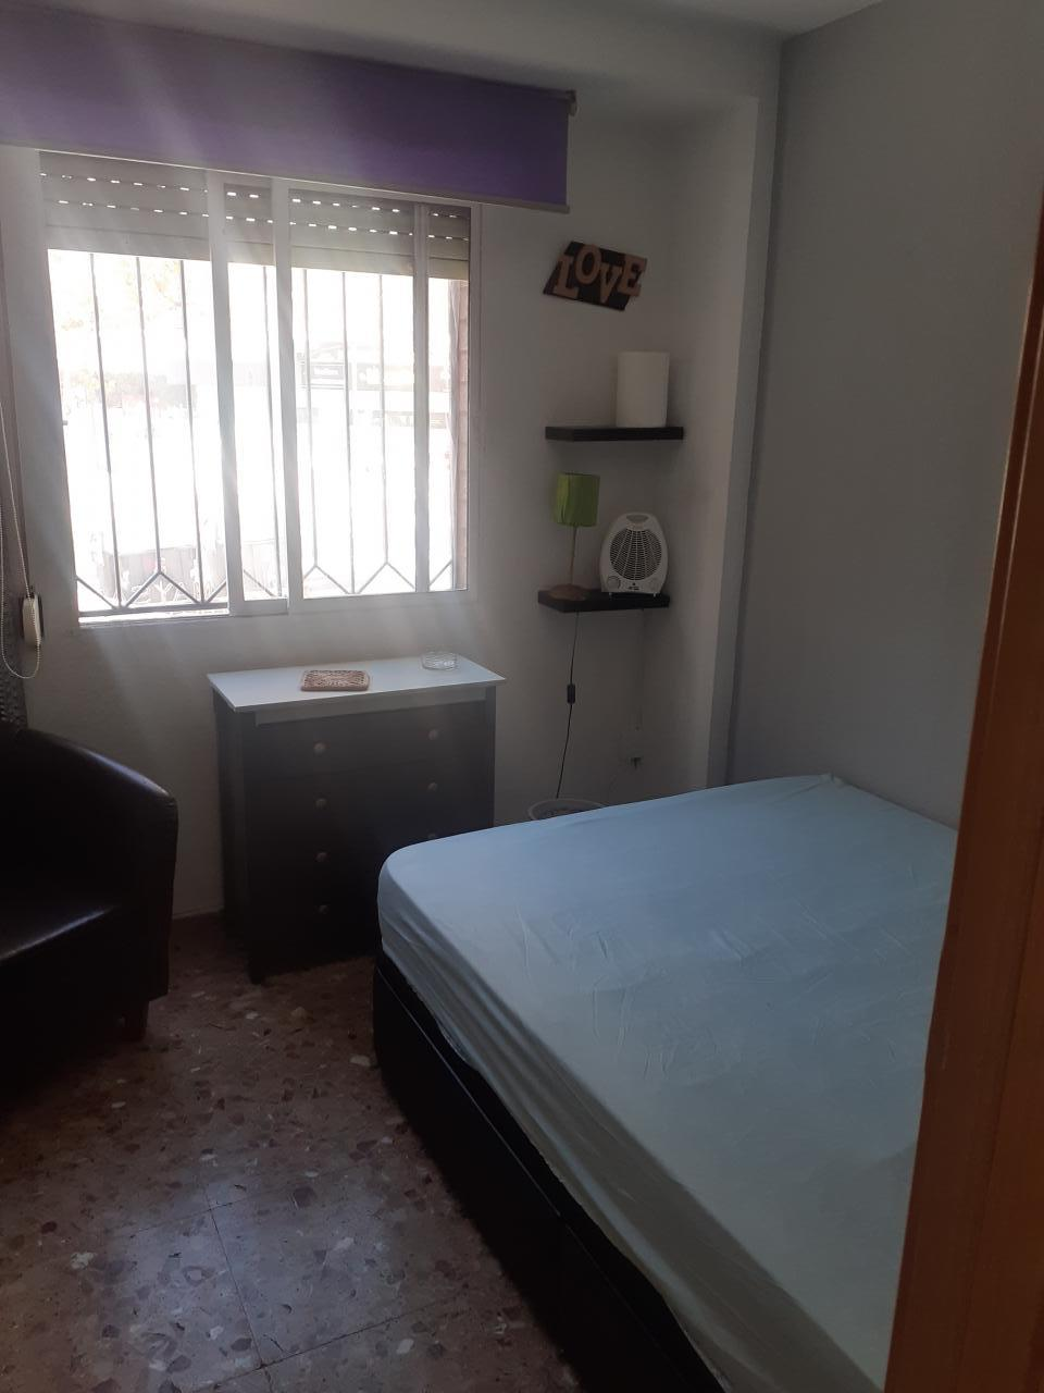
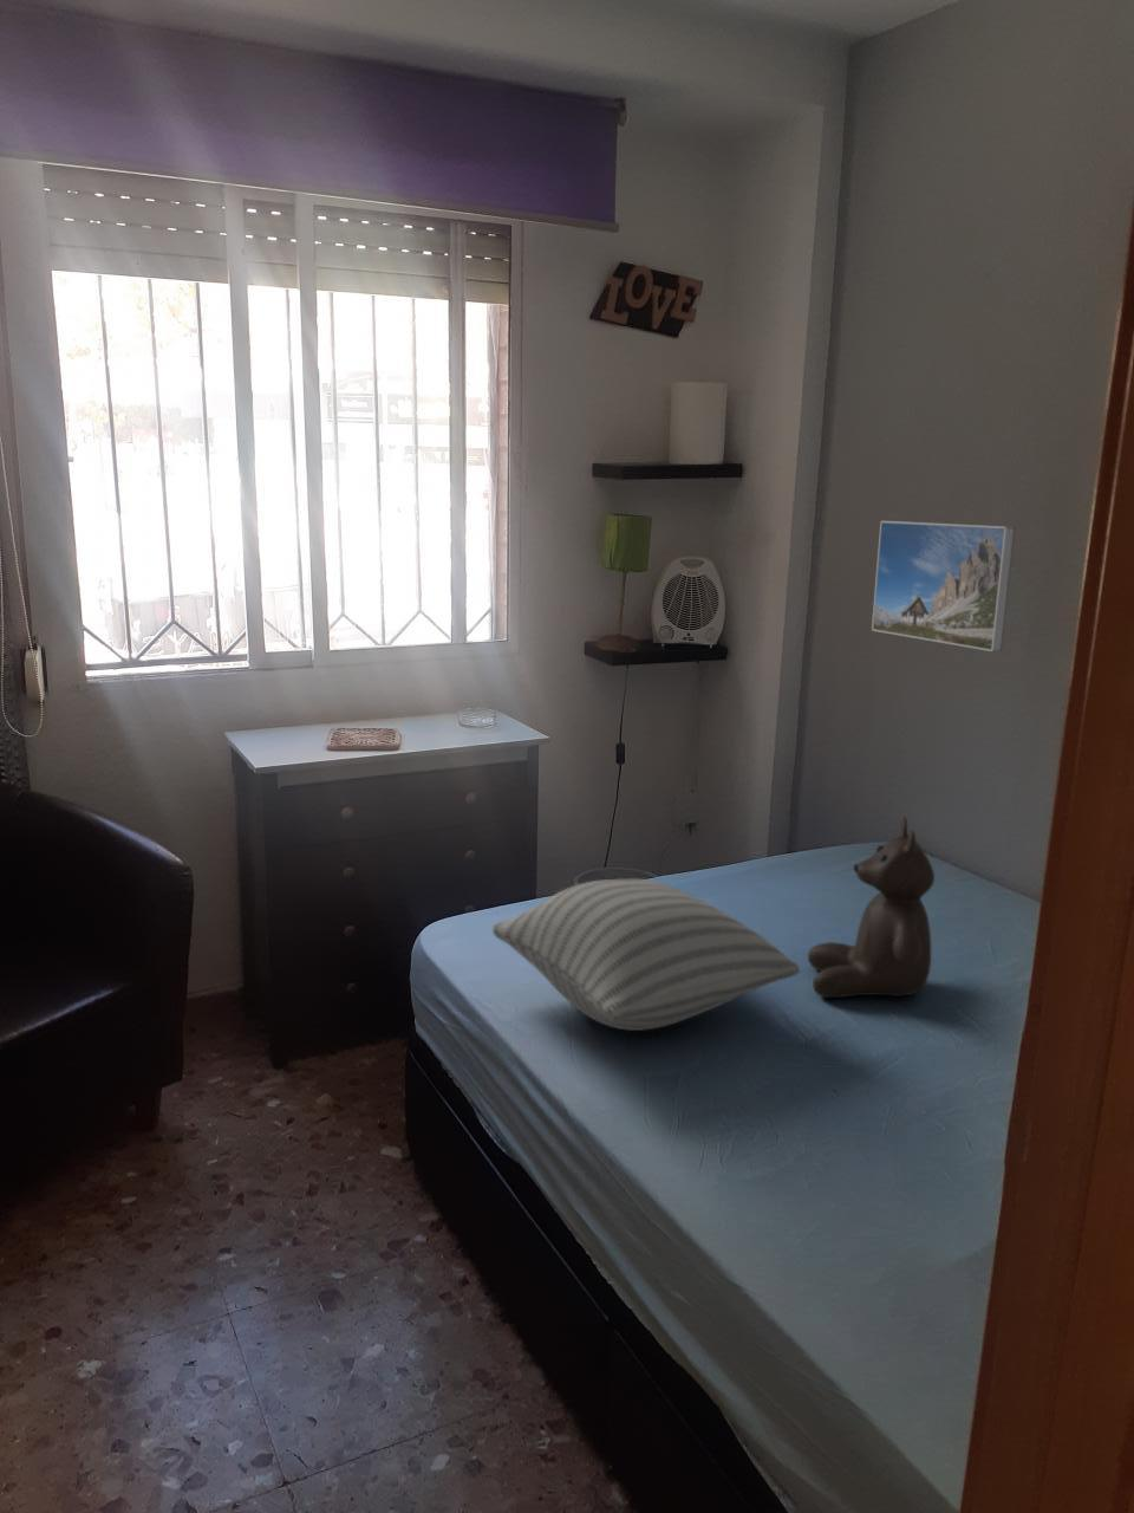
+ teddy bear [806,816,935,998]
+ pillow [492,878,800,1032]
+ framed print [871,521,1016,653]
